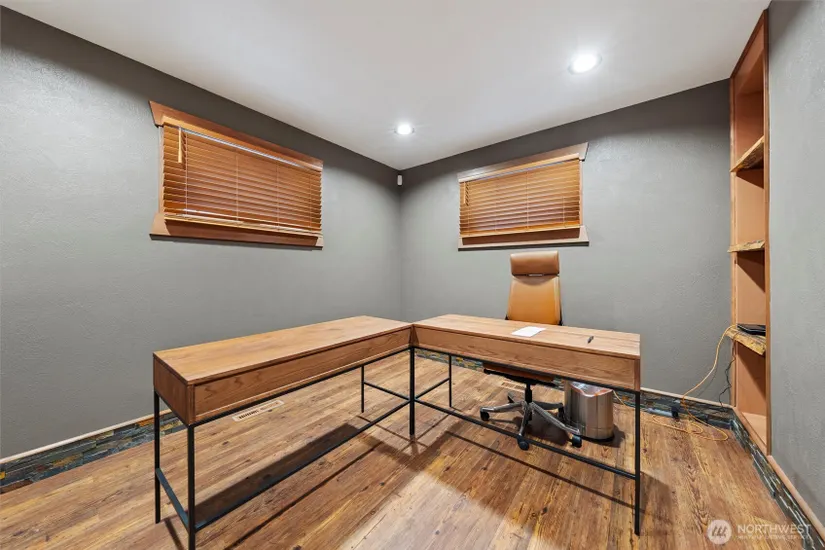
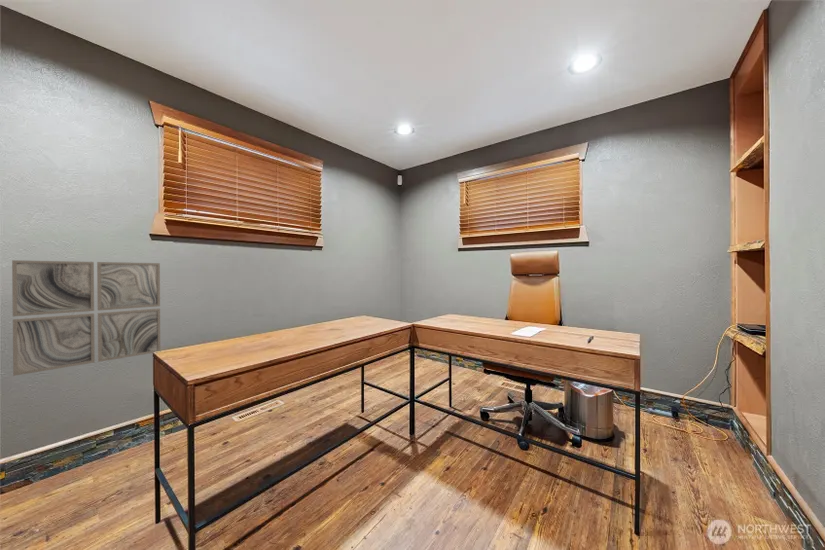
+ wall art [11,259,161,377]
